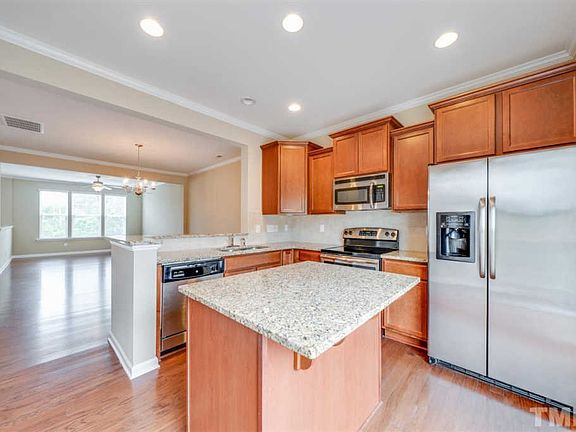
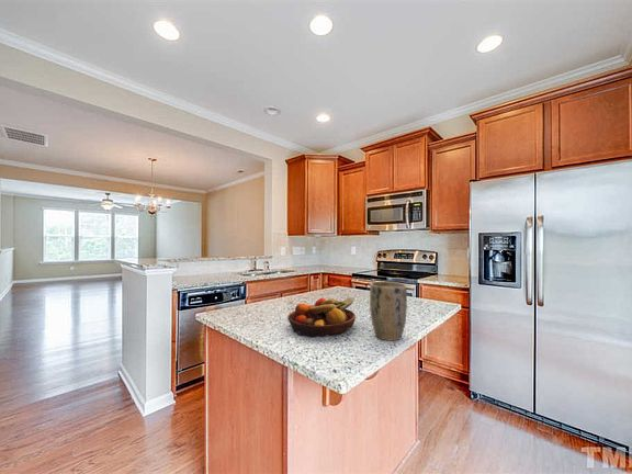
+ plant pot [369,281,408,341]
+ fruit bowl [286,296,357,338]
